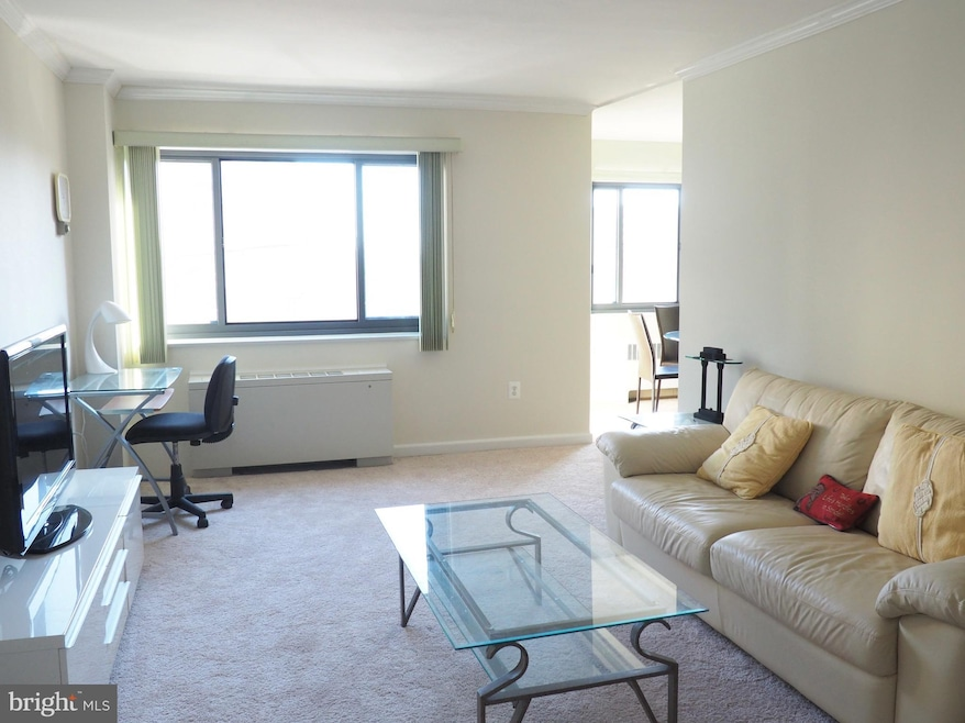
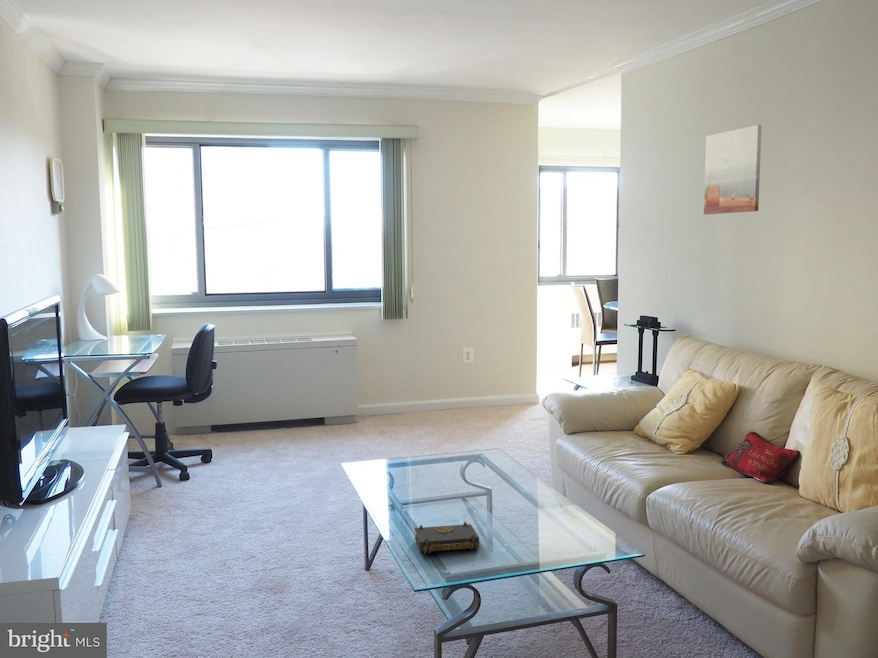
+ book [414,521,480,555]
+ wall art [703,124,763,215]
